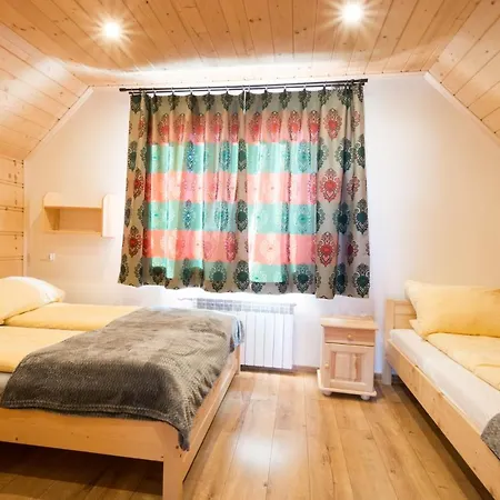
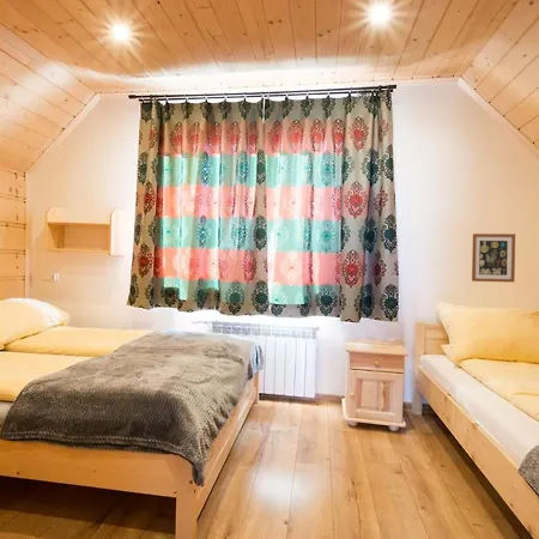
+ wall art [471,232,516,284]
